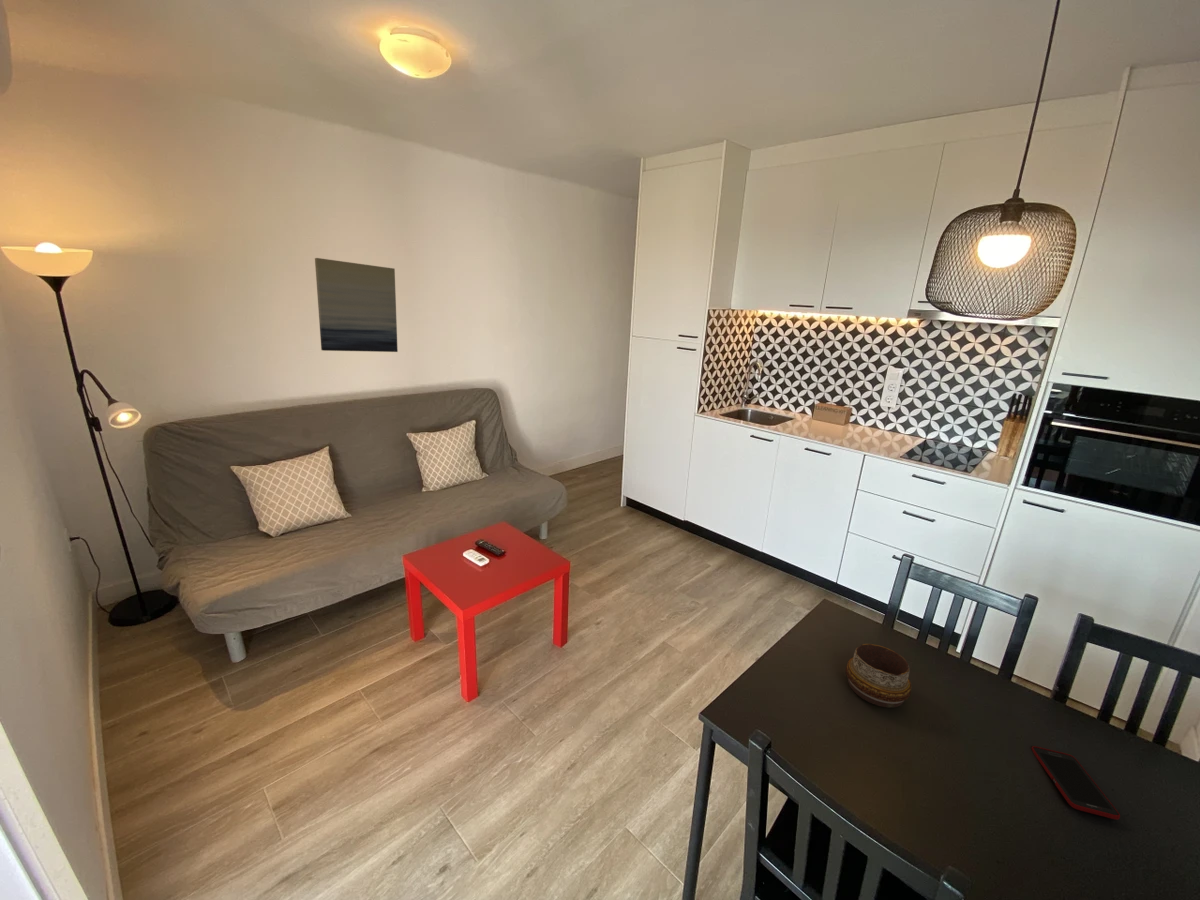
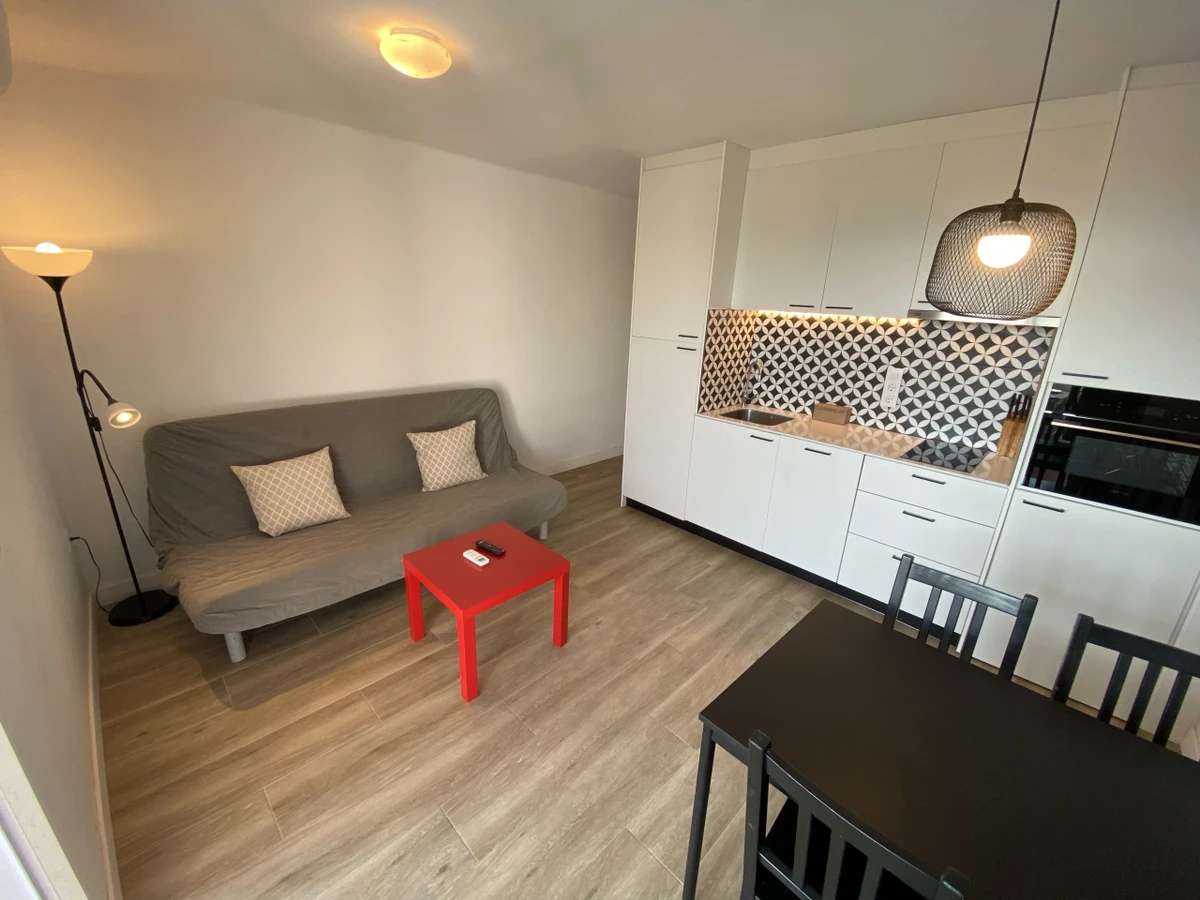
- wall art [314,257,399,353]
- cell phone [1031,745,1121,820]
- decorative bowl [845,643,912,709]
